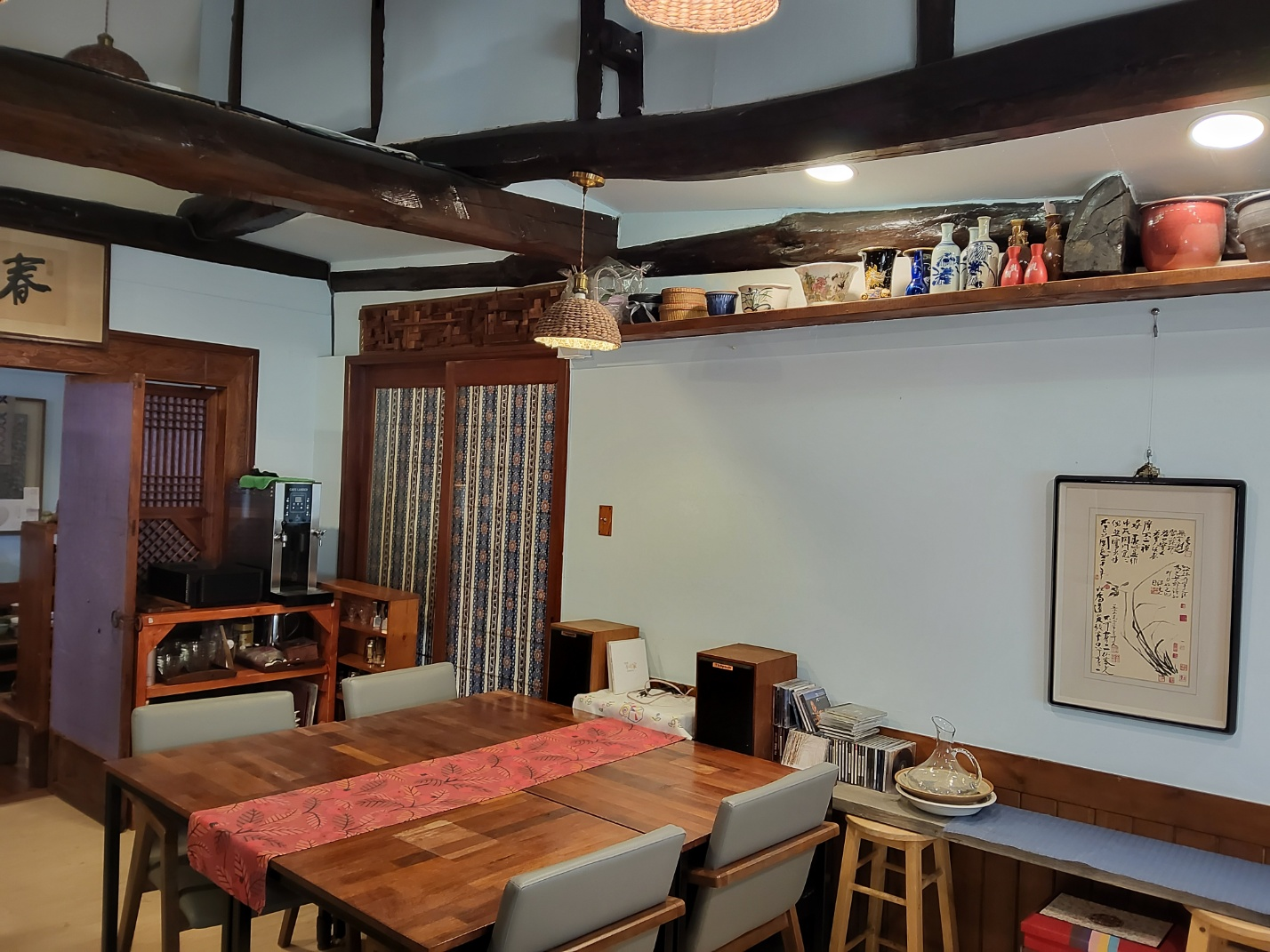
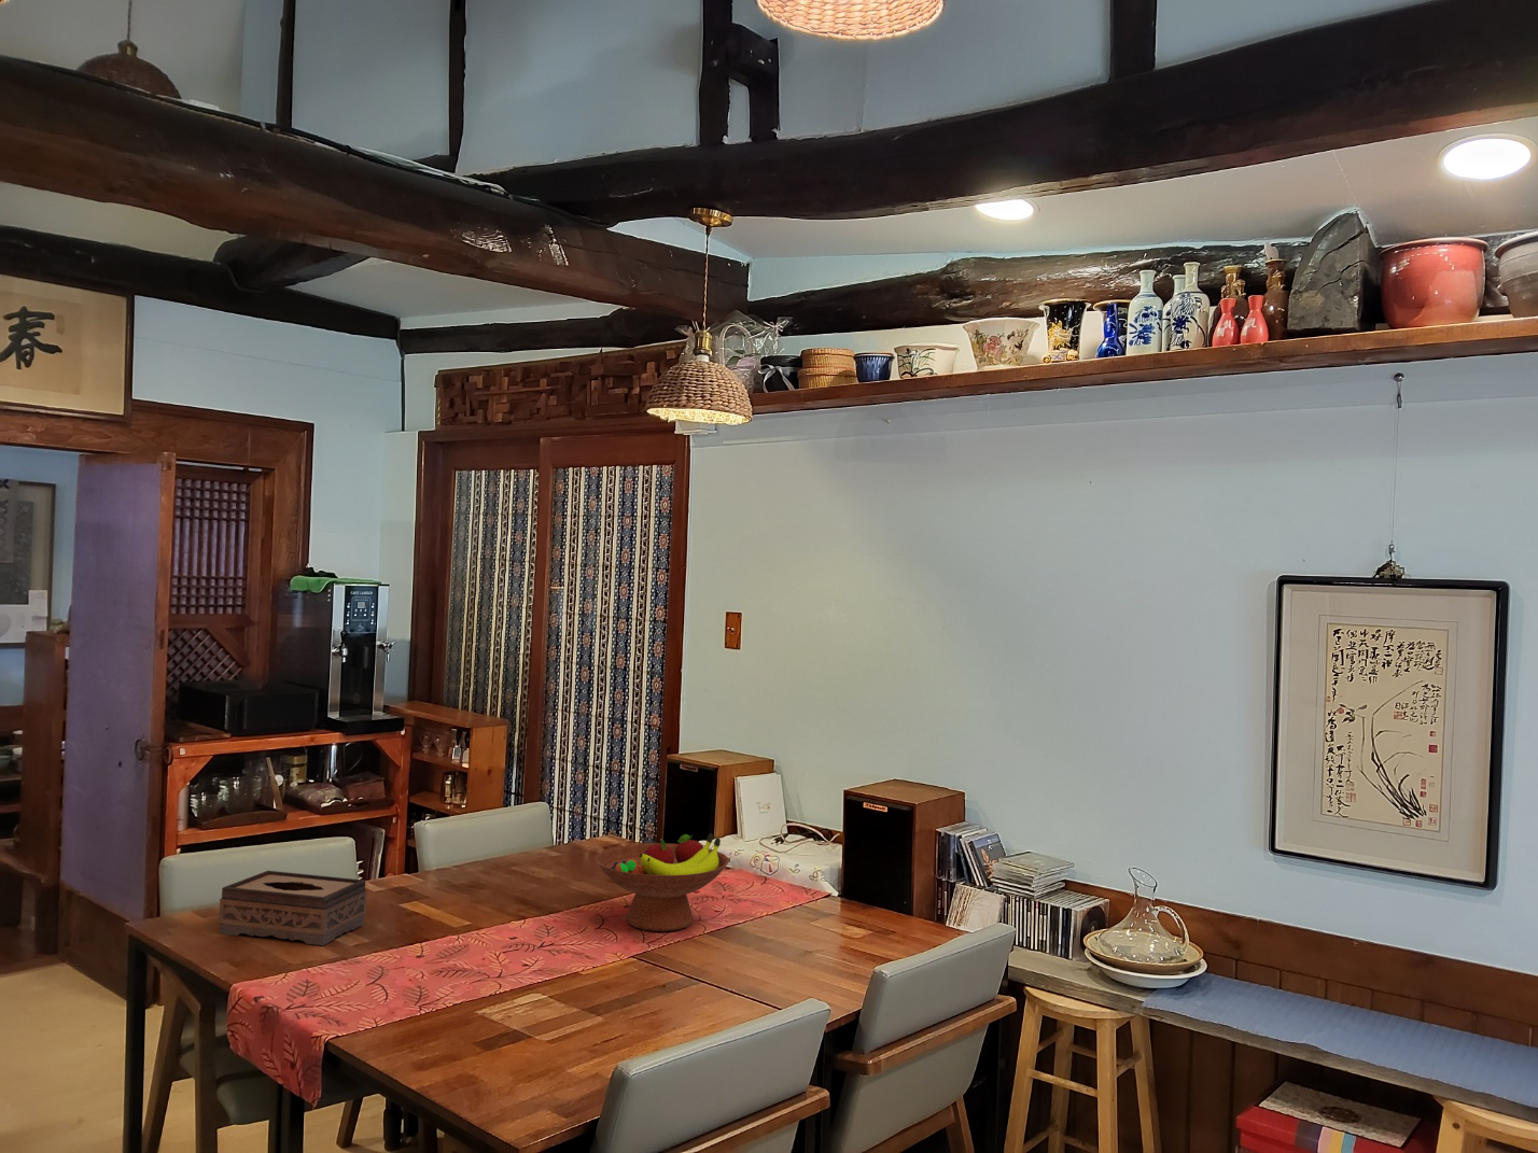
+ fruit bowl [593,832,730,933]
+ tissue box [218,870,367,946]
